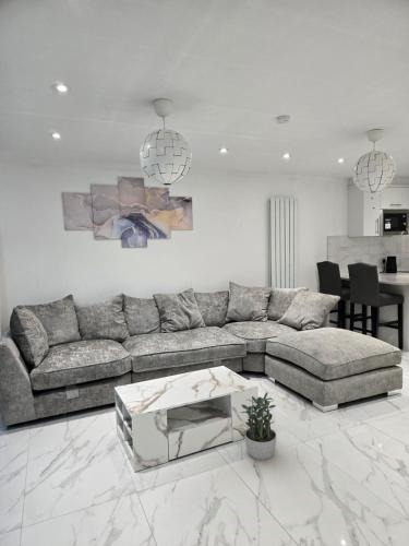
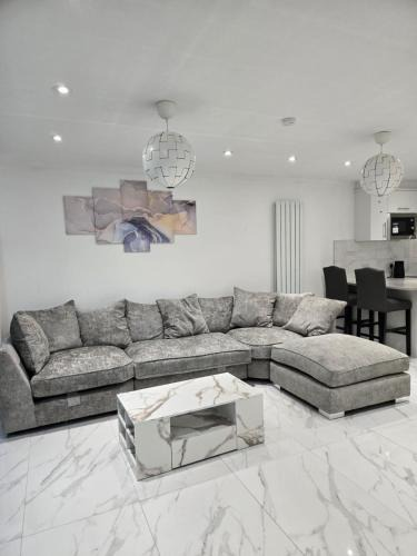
- potted plant [240,391,277,461]
